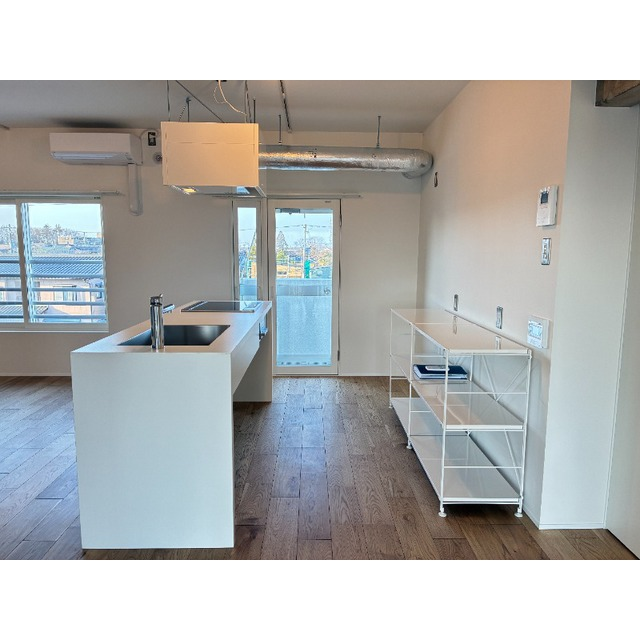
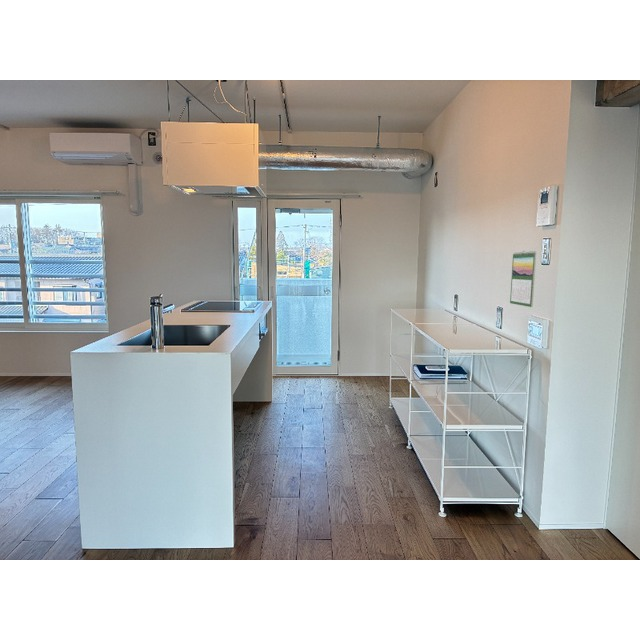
+ calendar [509,250,537,308]
